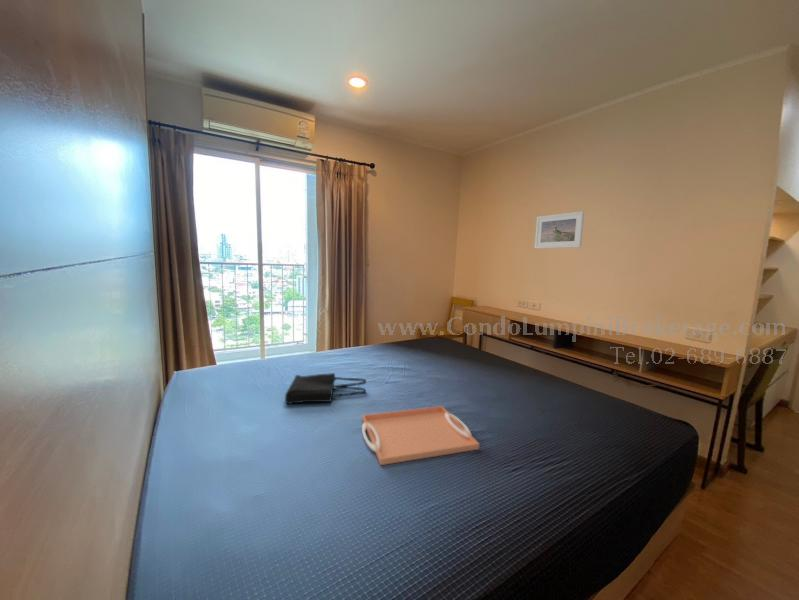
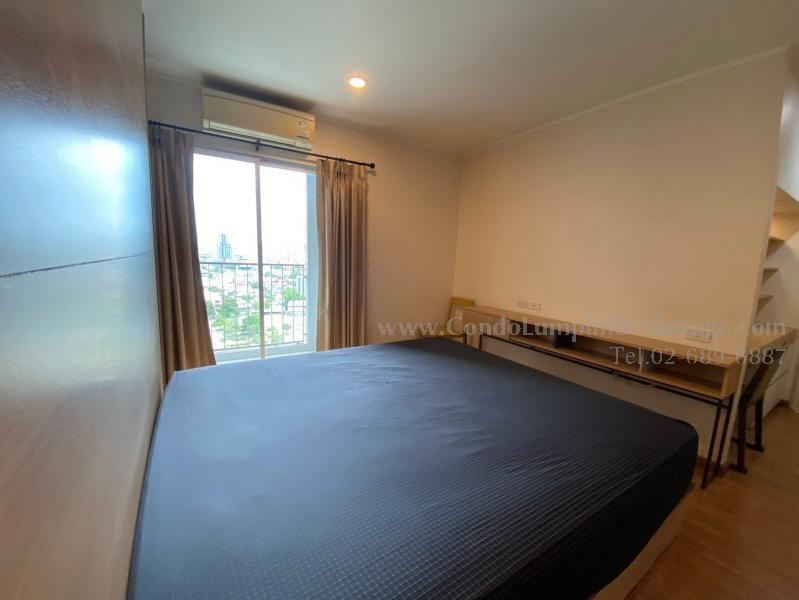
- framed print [534,210,585,250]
- serving tray [361,405,481,466]
- tote bag [284,372,367,406]
